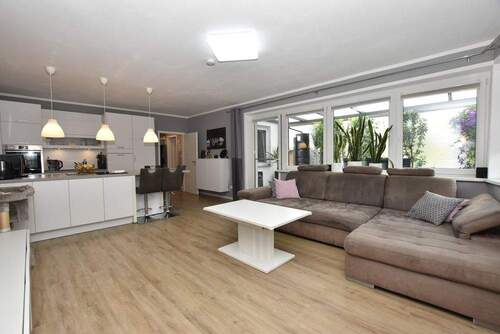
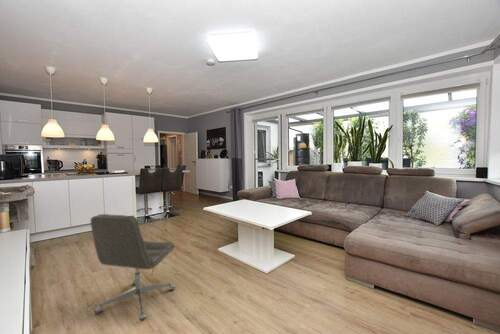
+ chair [90,213,176,322]
